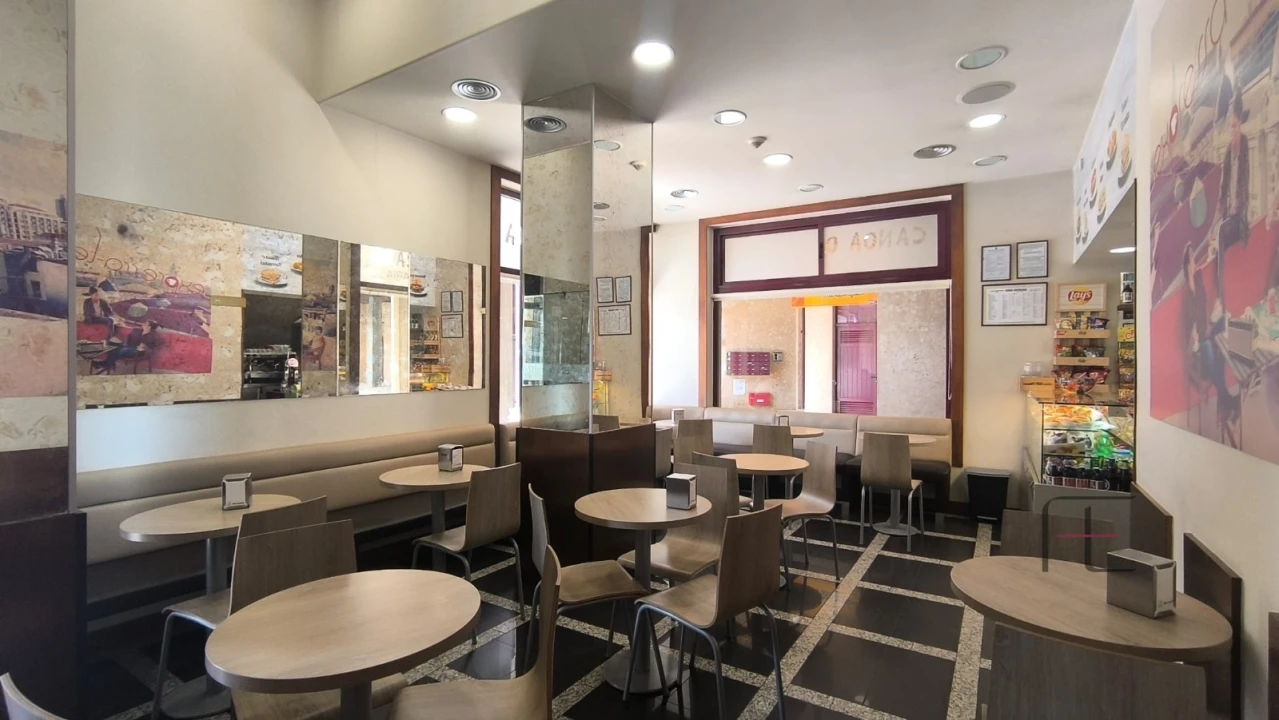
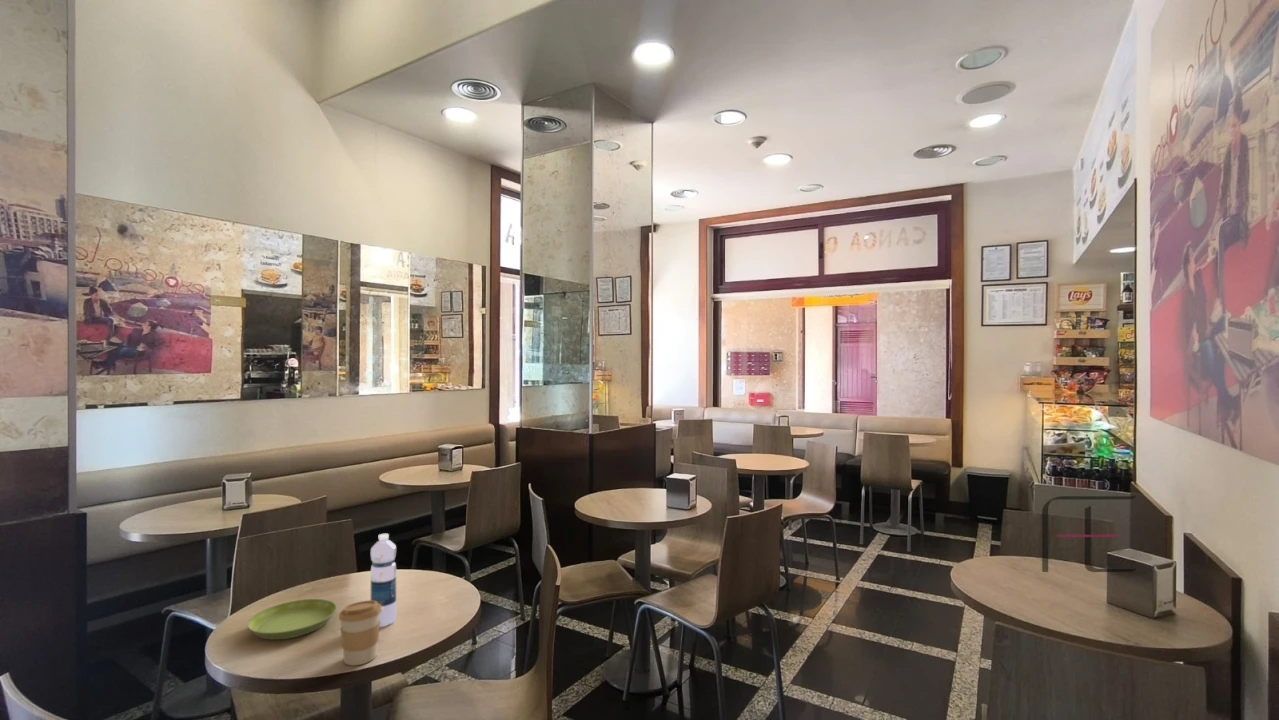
+ coffee cup [338,599,382,666]
+ saucer [246,598,338,641]
+ water bottle [370,533,398,628]
